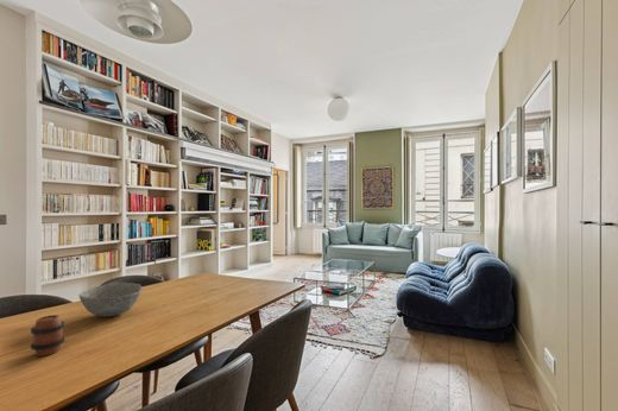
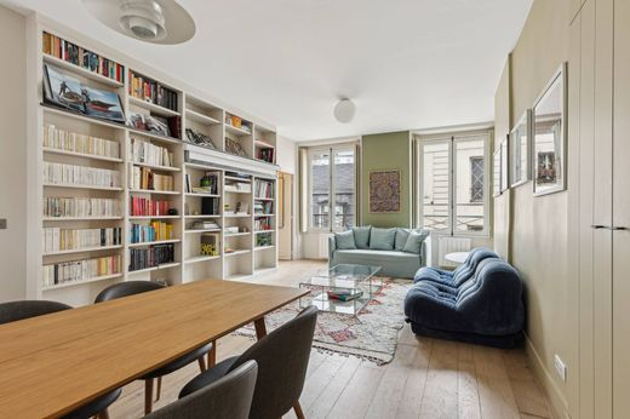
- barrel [30,314,65,358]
- bowl [78,282,143,317]
